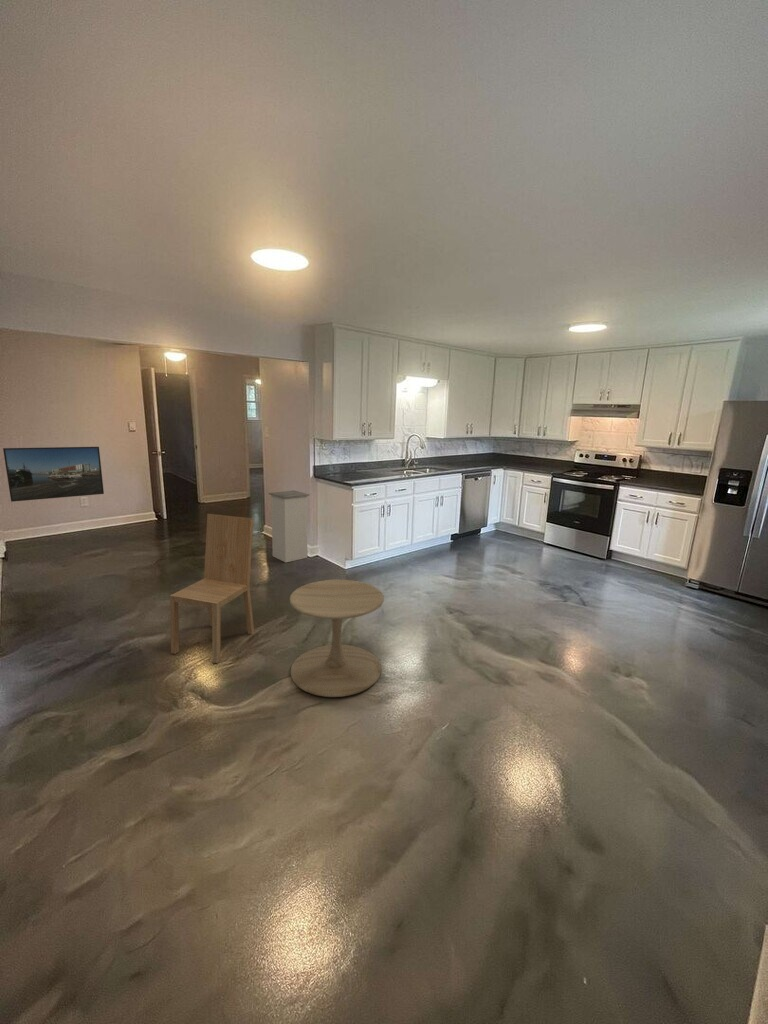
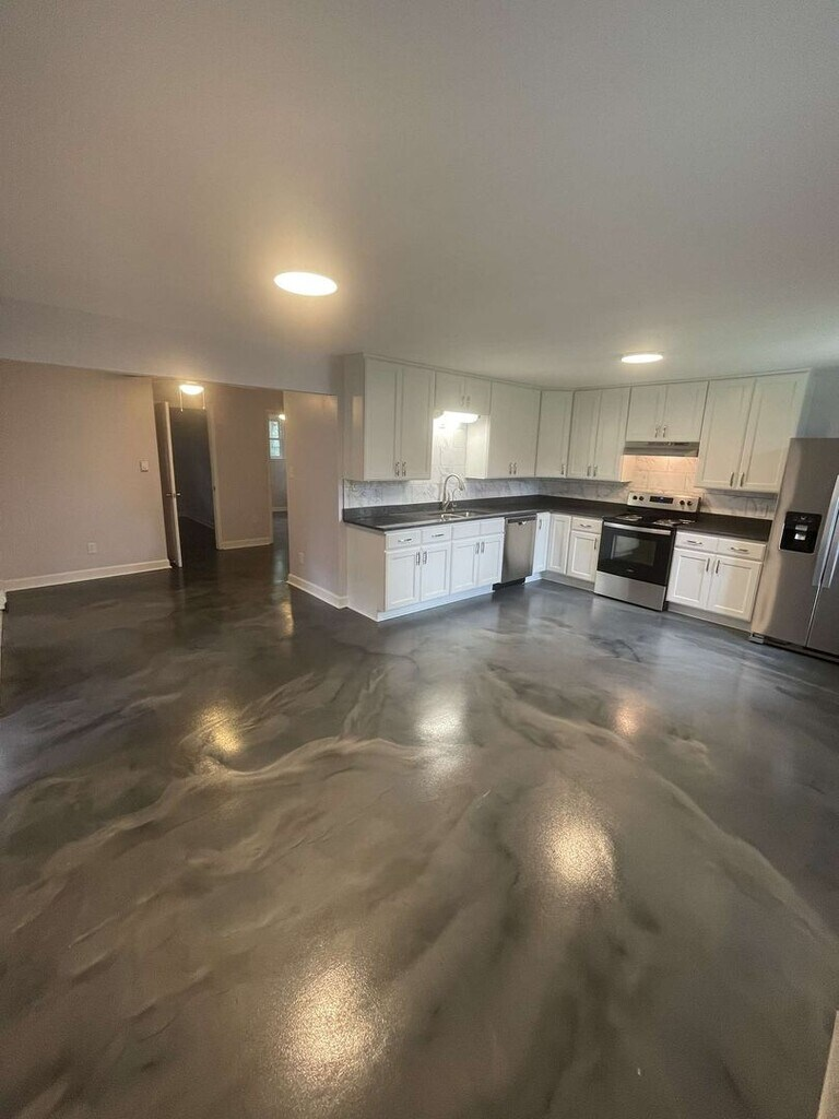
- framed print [2,446,105,503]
- dining chair [169,513,255,664]
- trash can [268,489,311,563]
- side table [289,579,385,698]
